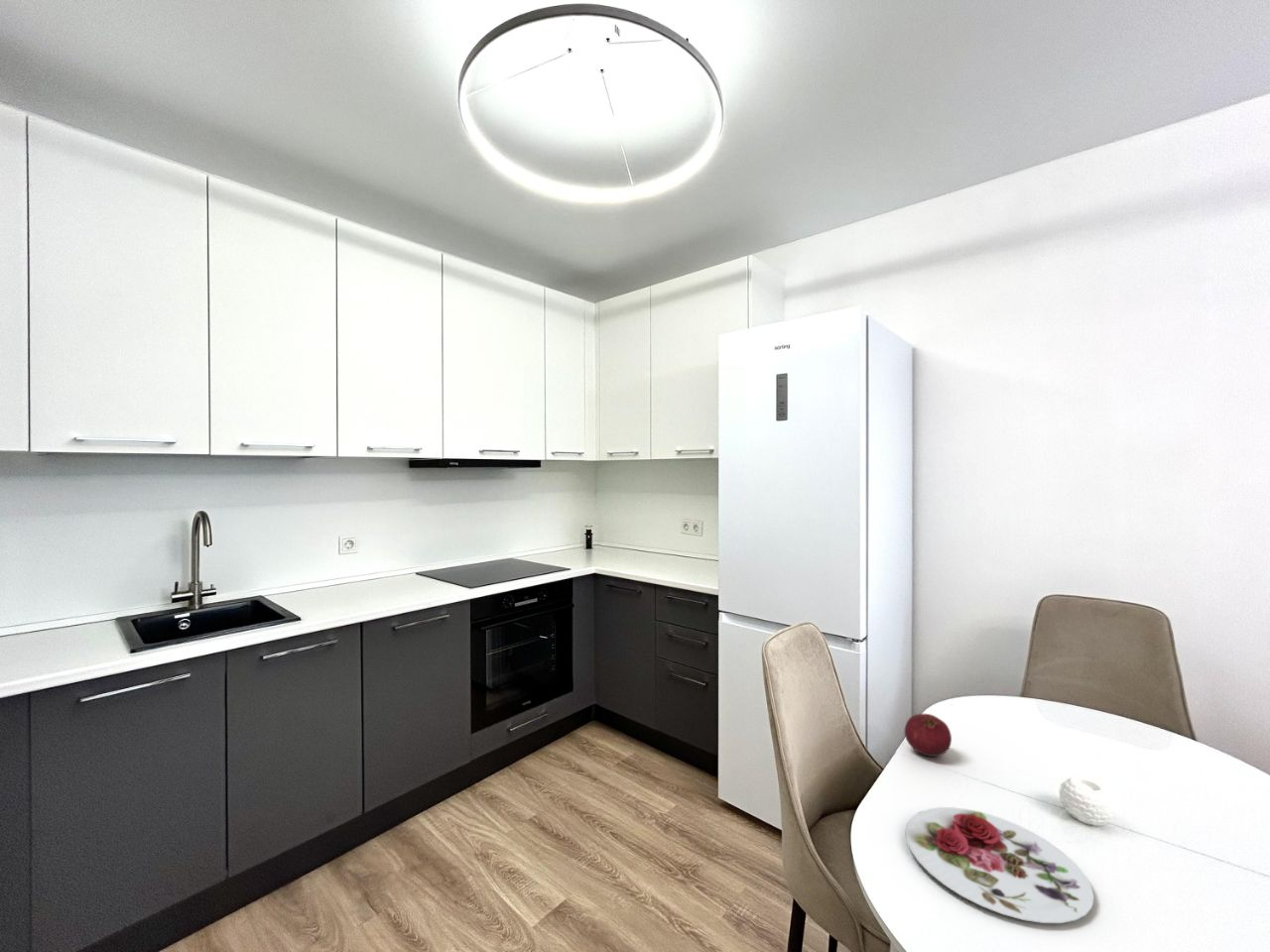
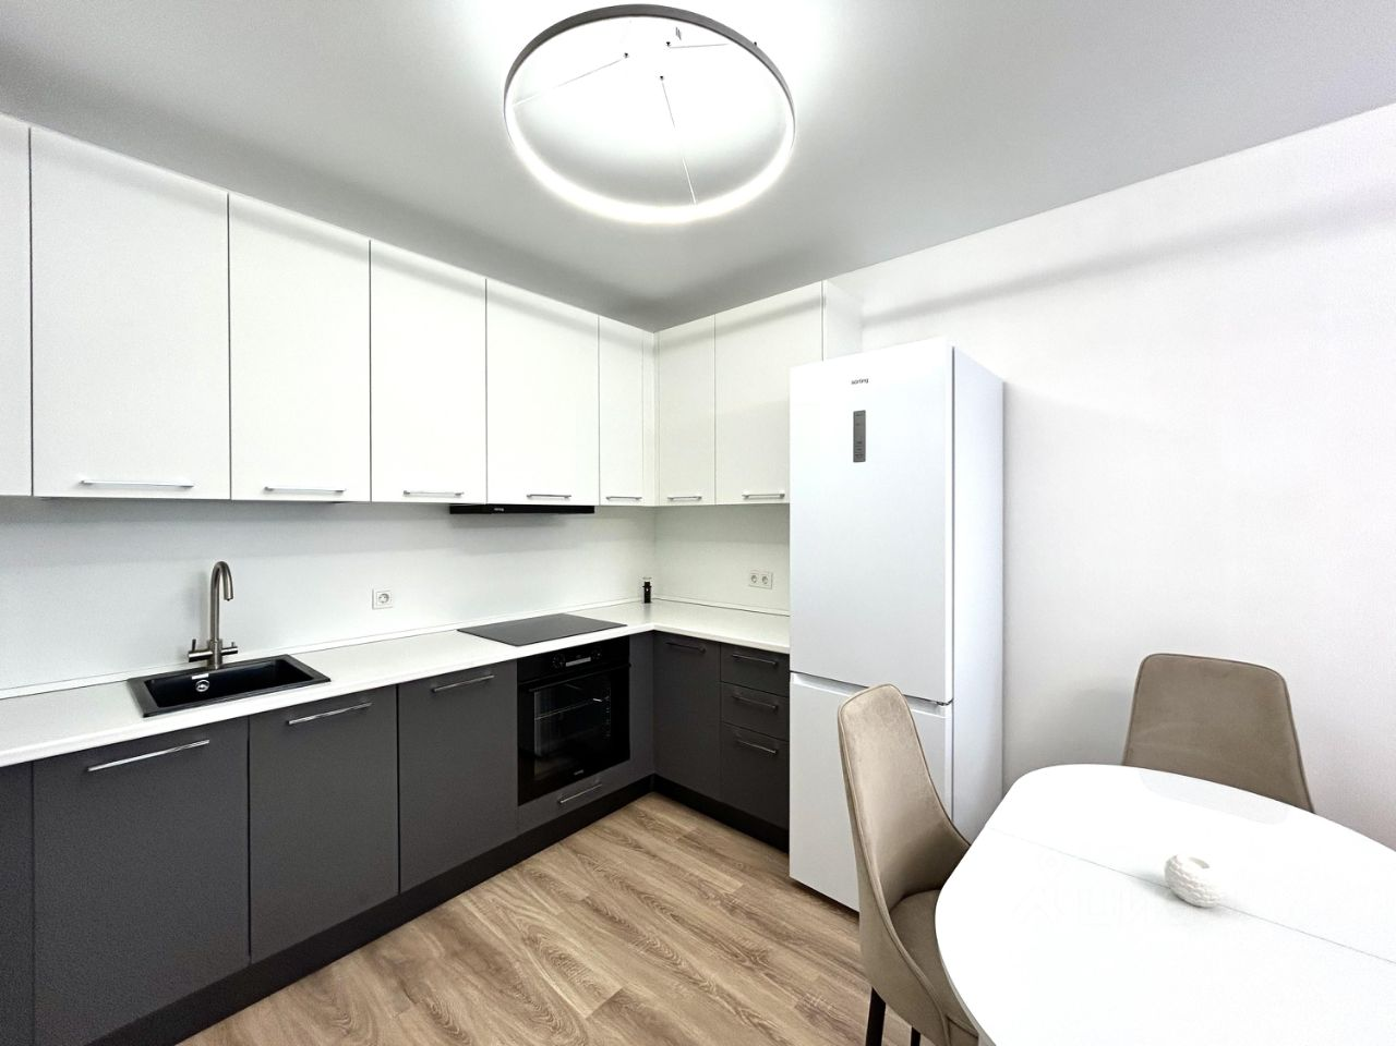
- fruit [904,713,953,758]
- plate [904,806,1095,924]
